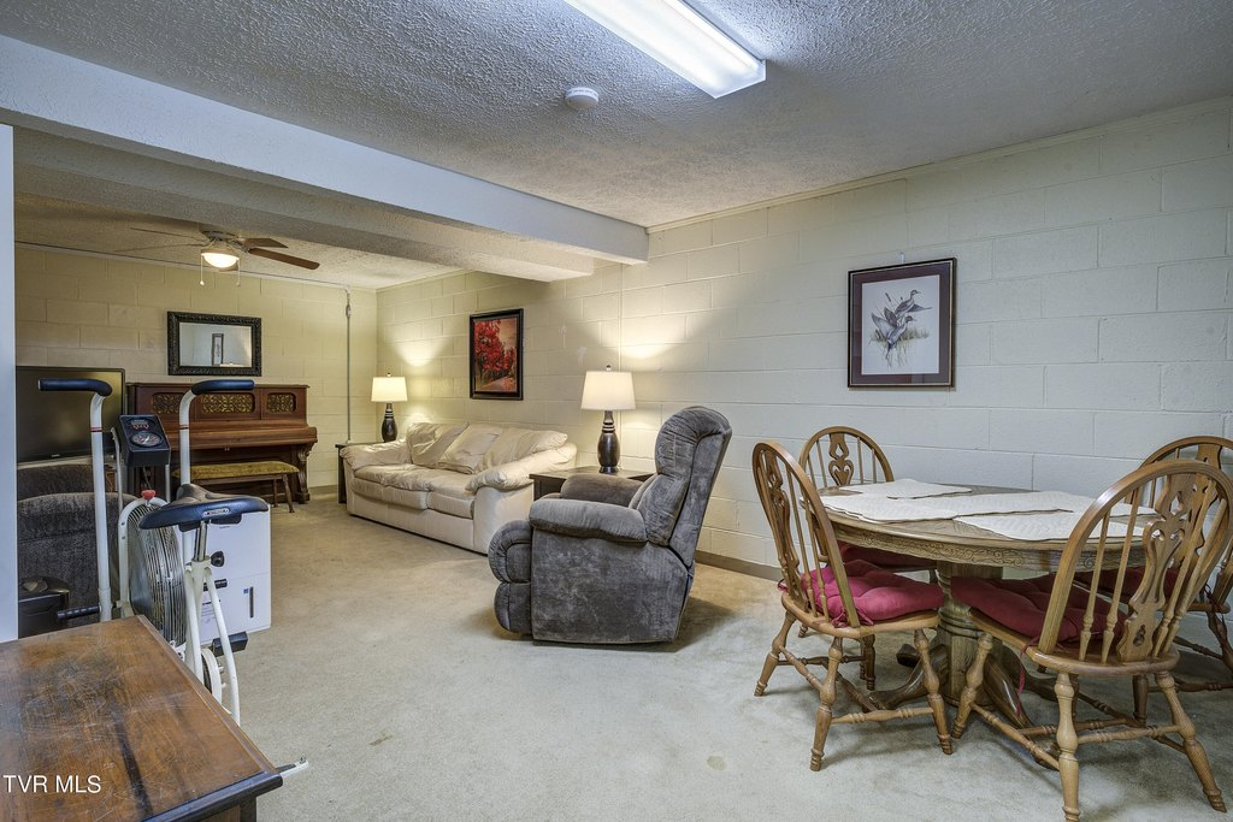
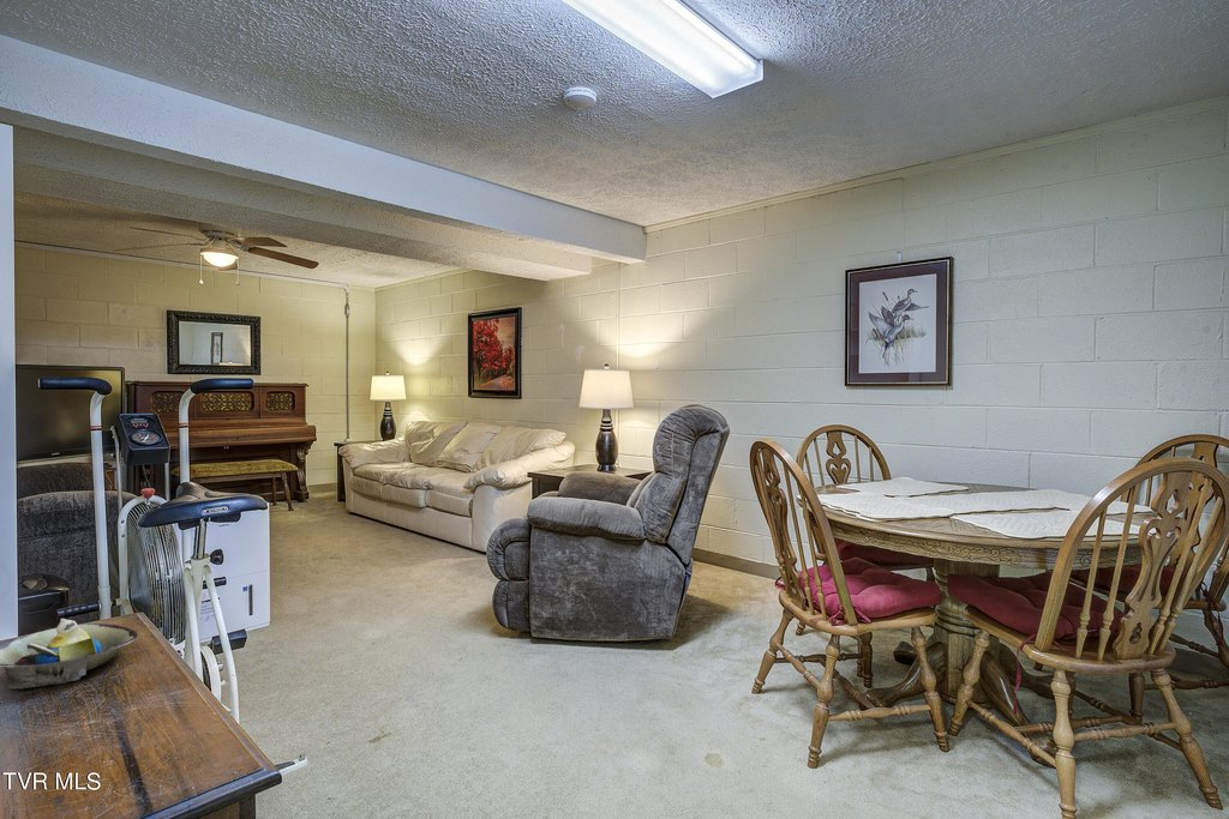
+ decorative bowl [0,618,139,689]
